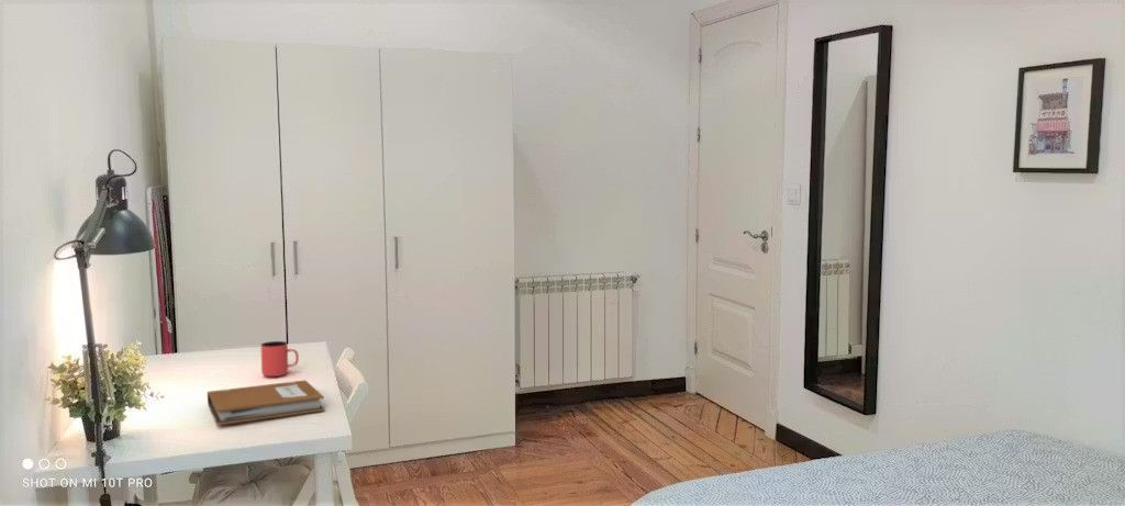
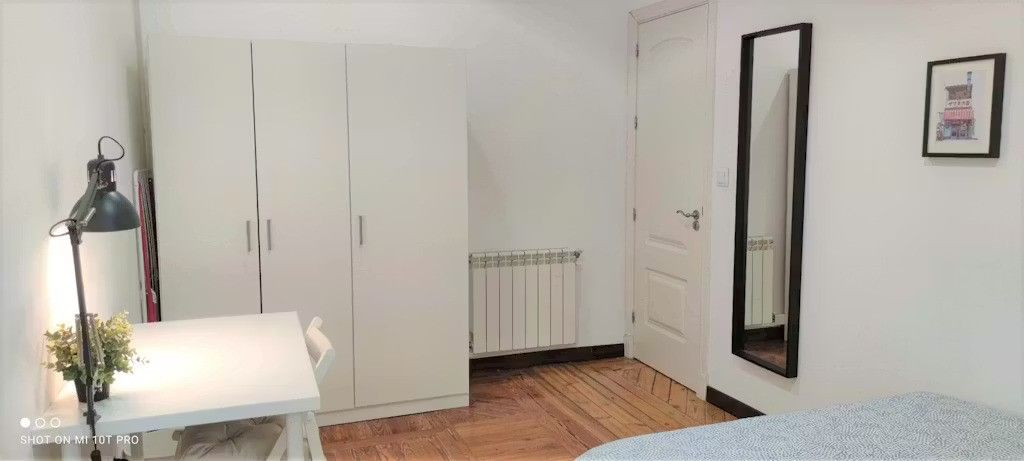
- notebook [207,379,325,426]
- cup [260,340,300,378]
